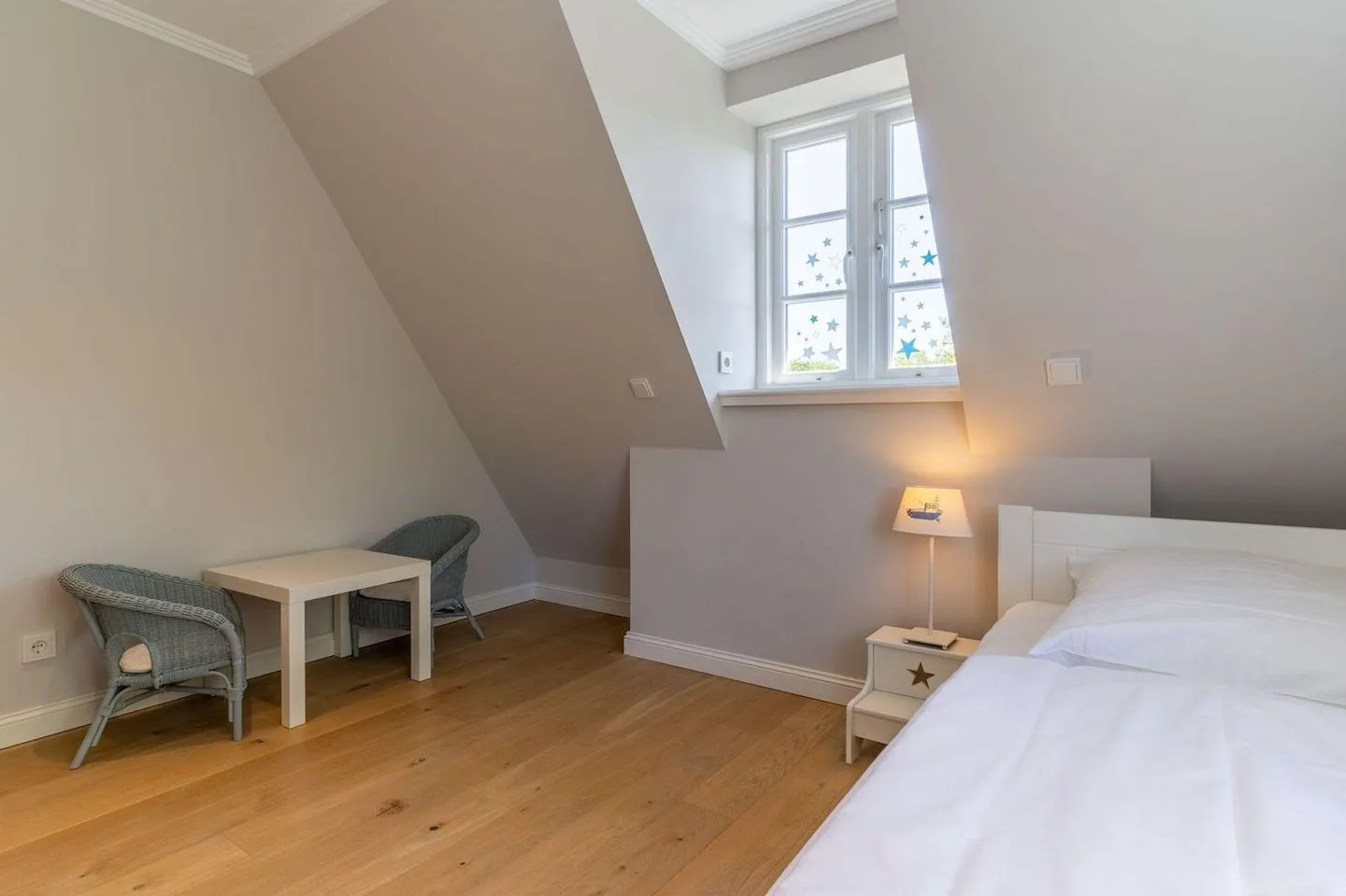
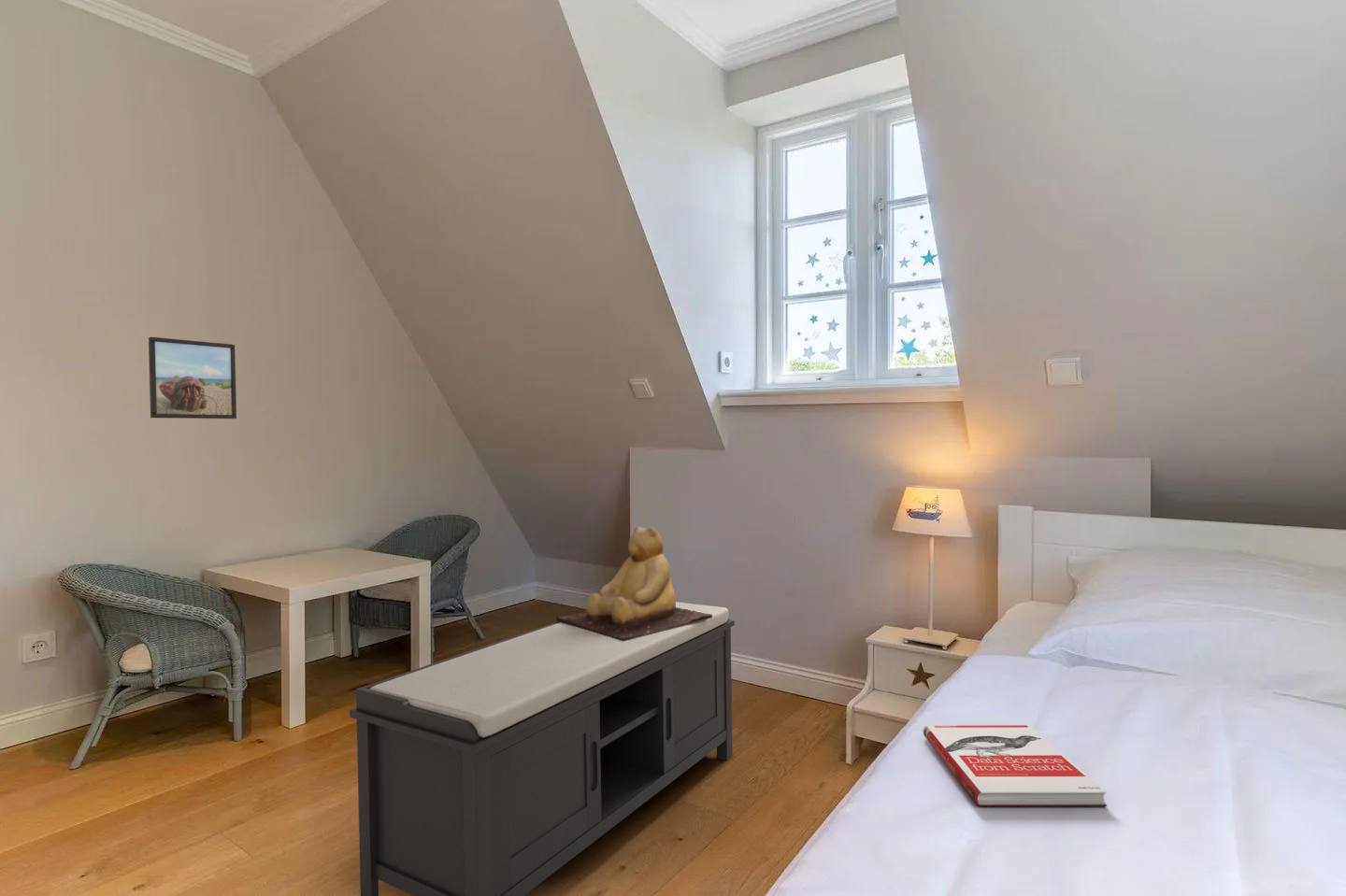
+ teddy bear [555,526,712,641]
+ book [923,724,1108,807]
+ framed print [148,336,237,420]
+ bench [349,601,736,896]
